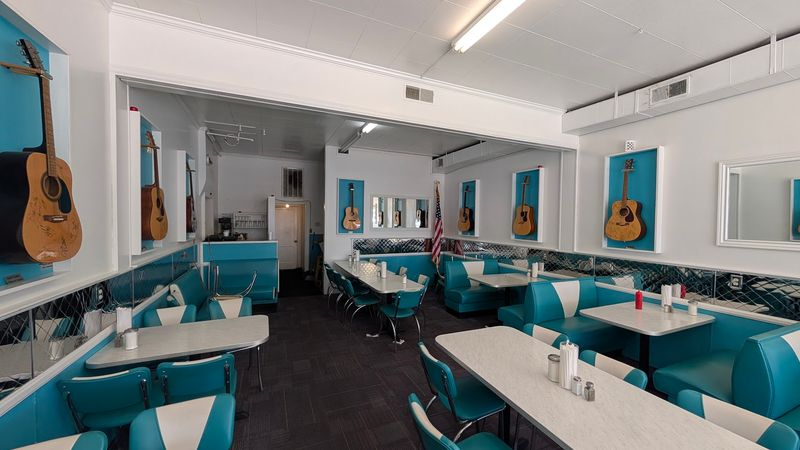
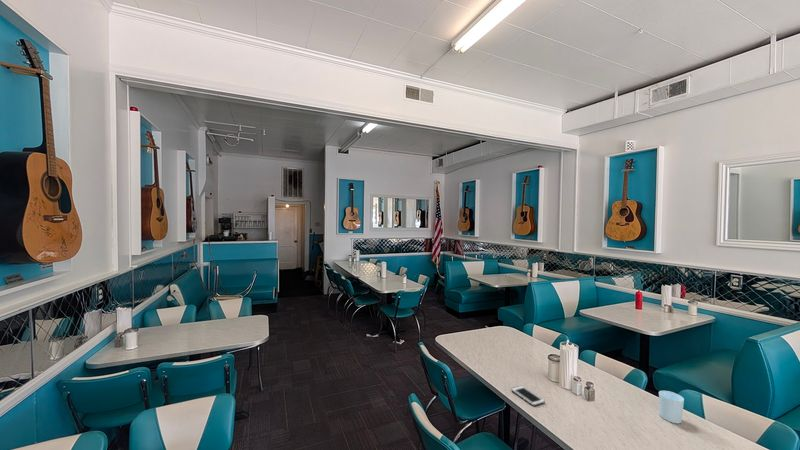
+ cup [658,390,685,424]
+ cell phone [510,385,546,407]
